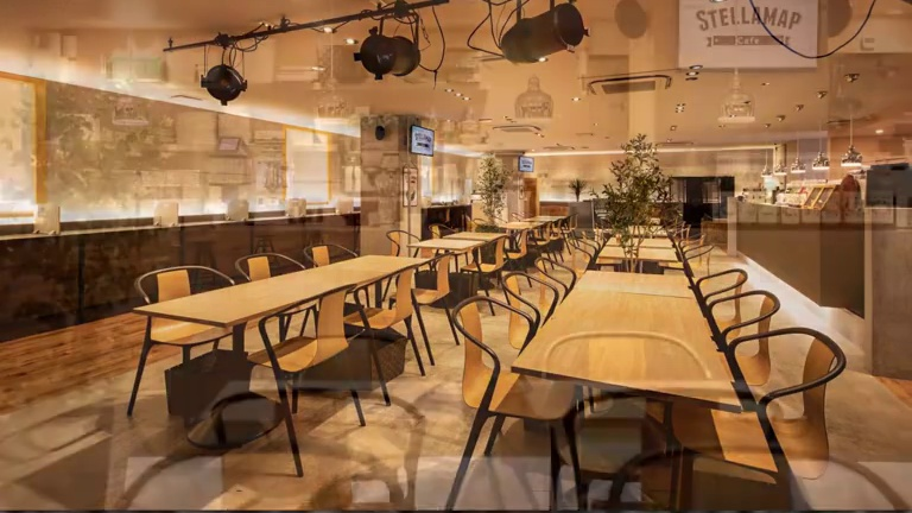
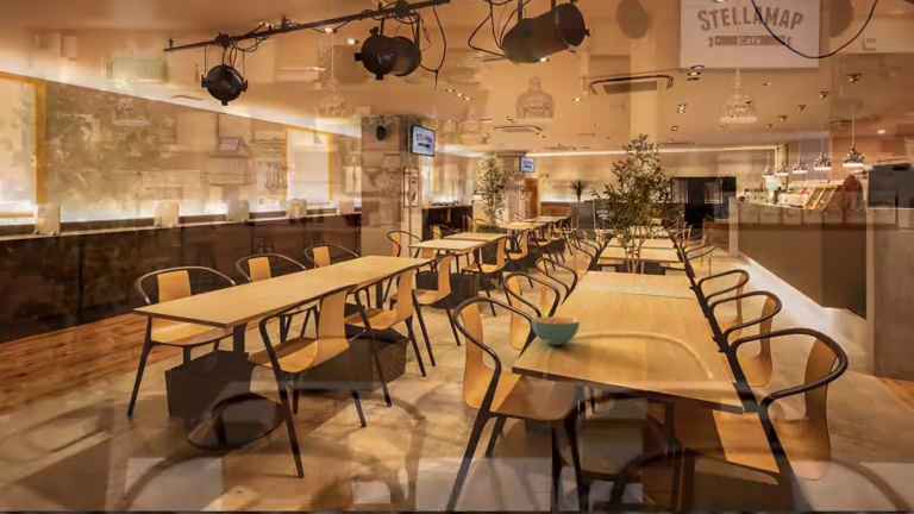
+ cereal bowl [530,315,581,346]
